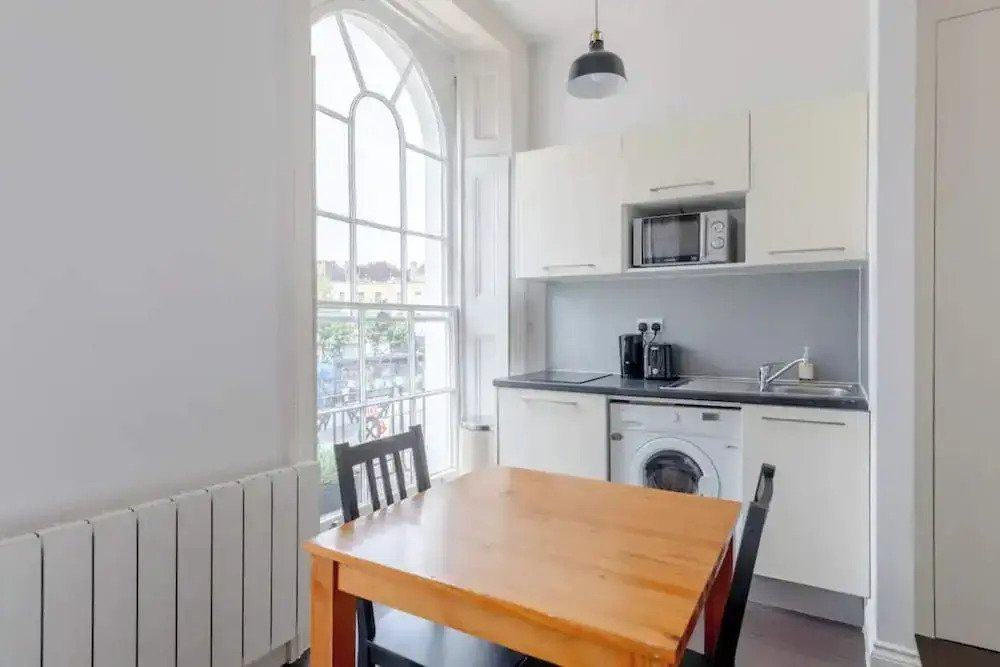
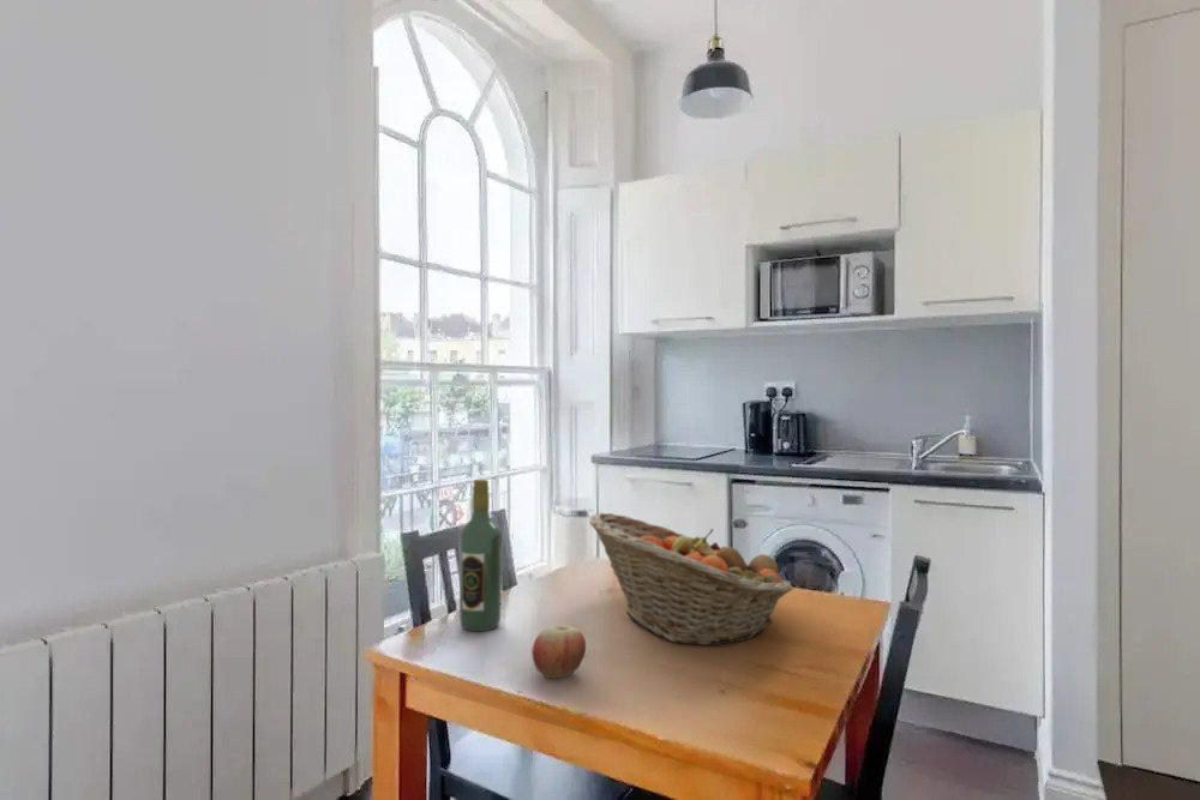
+ apple [530,624,587,679]
+ wine bottle [458,479,503,632]
+ fruit basket [588,512,794,646]
